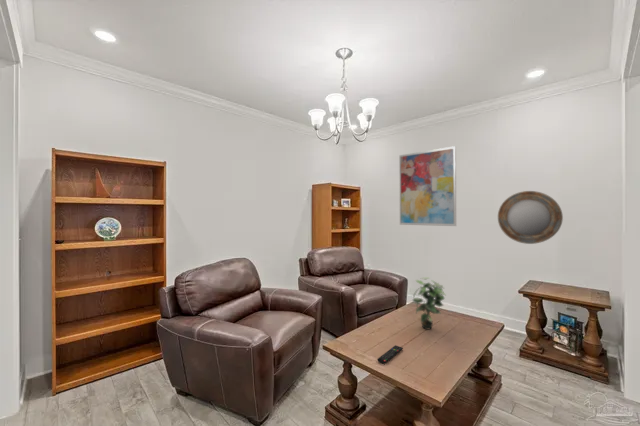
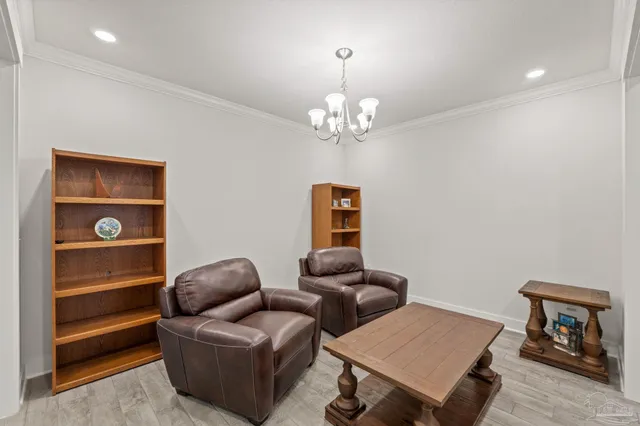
- remote control [376,344,404,365]
- home mirror [497,190,564,245]
- wall art [398,145,457,227]
- potted plant [411,276,447,331]
